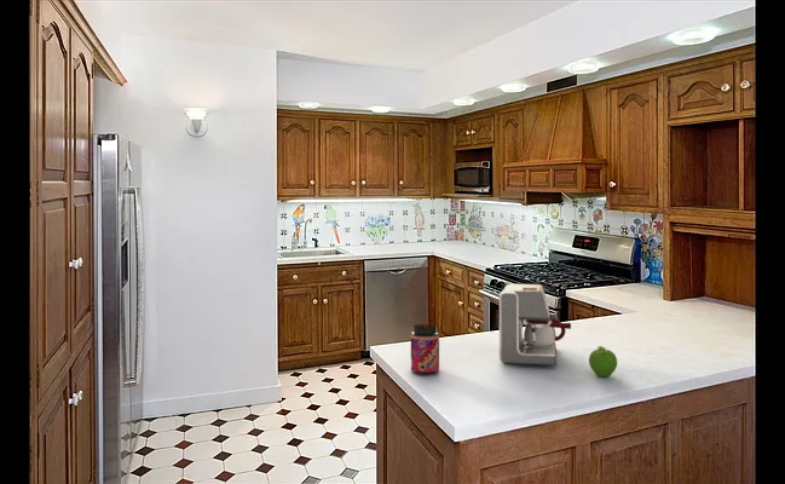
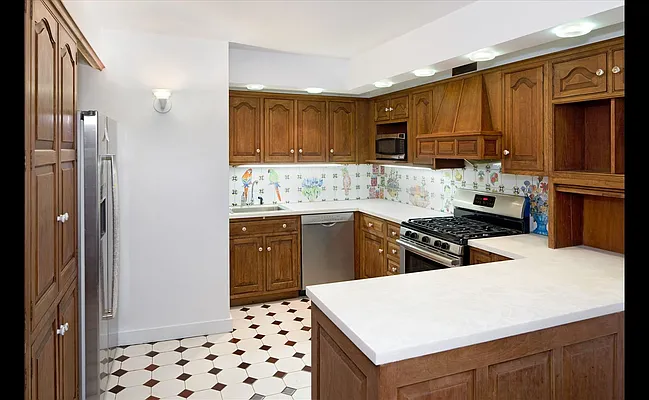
- coffee maker [498,283,572,367]
- jar [410,323,440,375]
- fruit [588,345,618,378]
